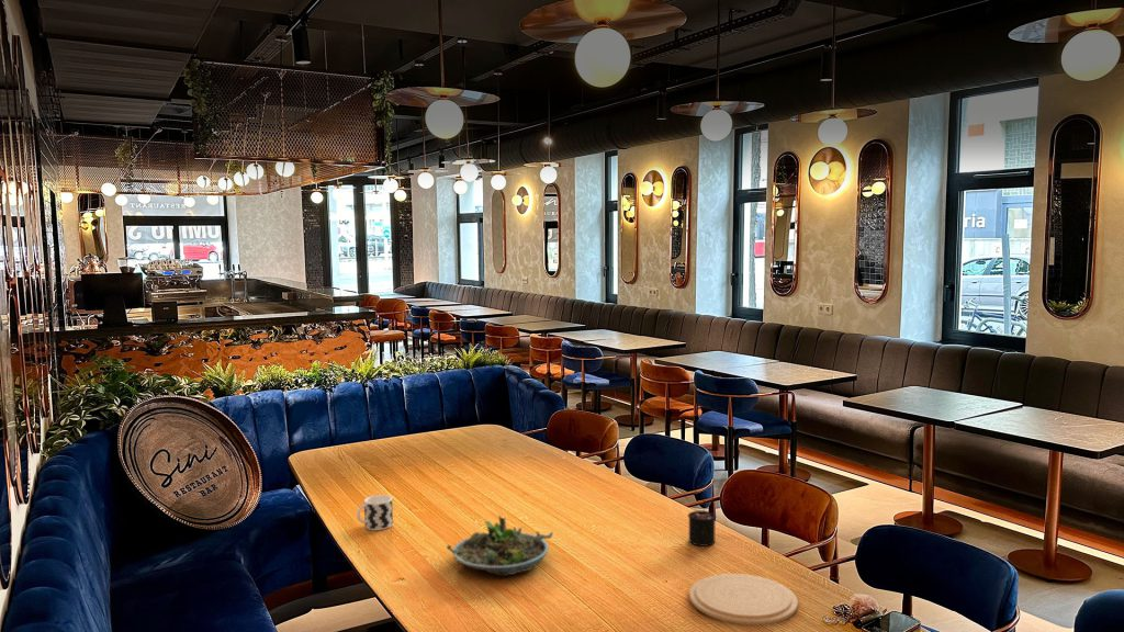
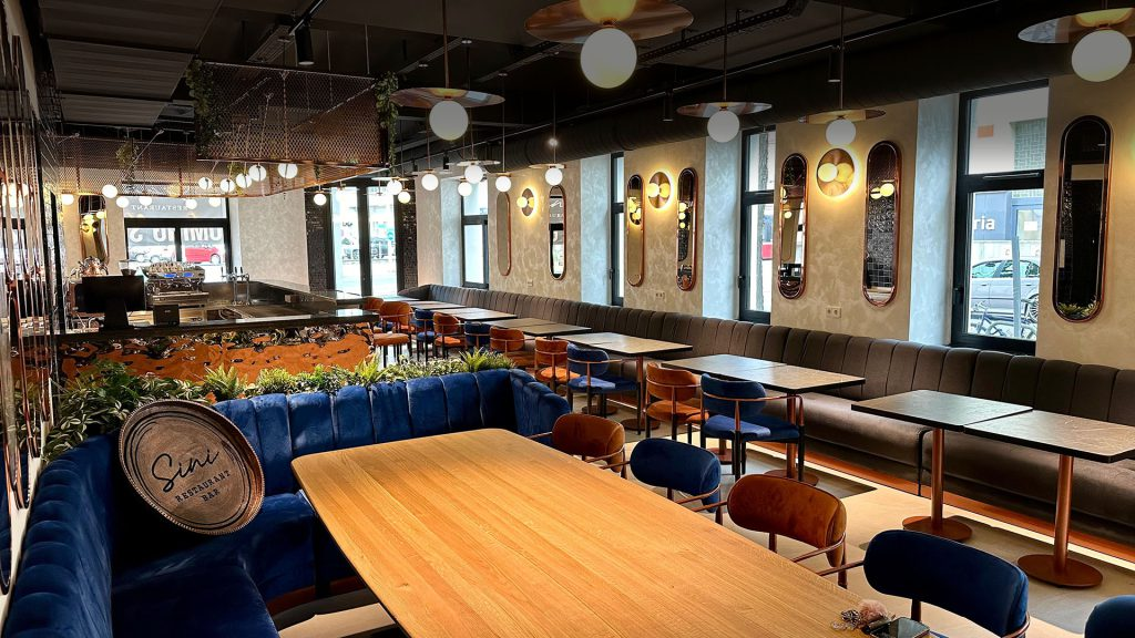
- plate [688,573,799,625]
- succulent planter [446,514,554,578]
- cup [356,494,394,531]
- candle [687,499,717,548]
